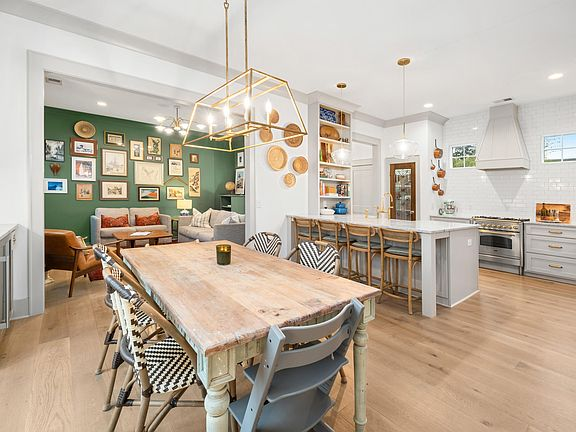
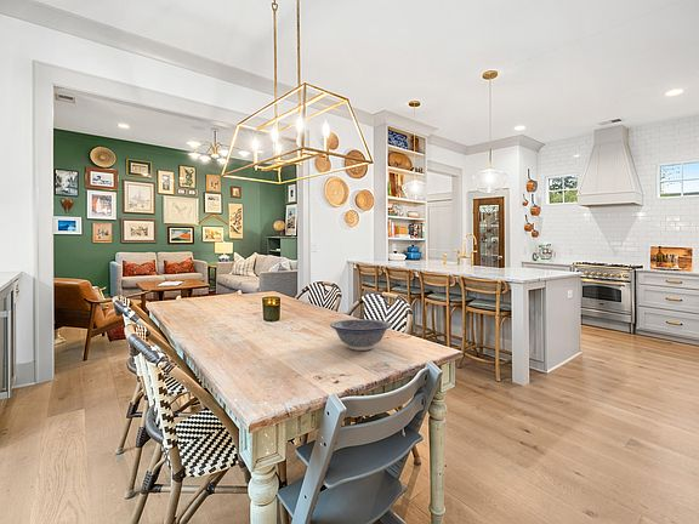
+ decorative bowl [329,318,393,352]
